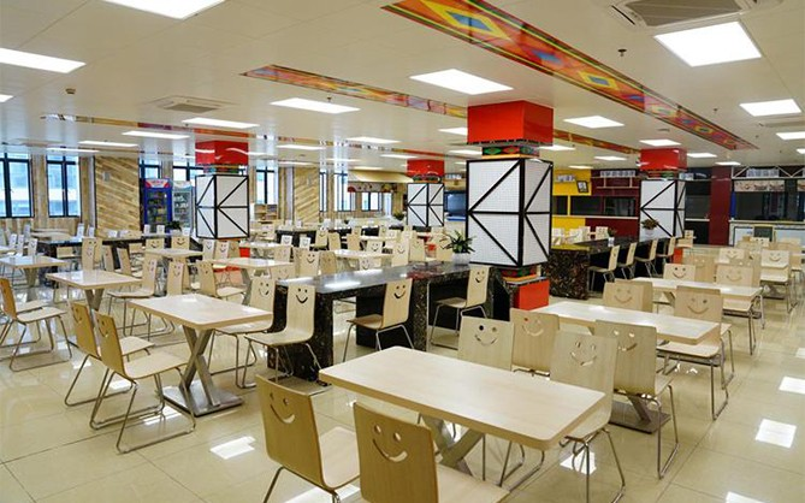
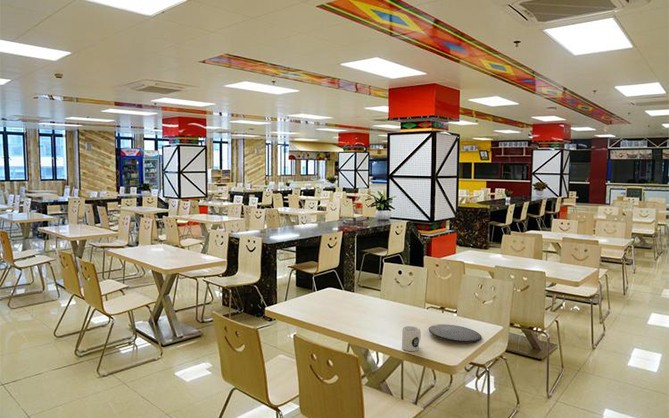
+ plate [428,323,482,343]
+ mug [401,325,422,352]
